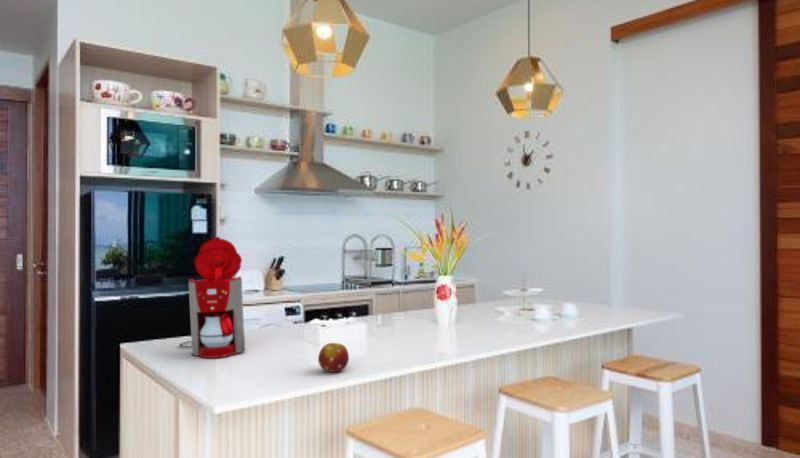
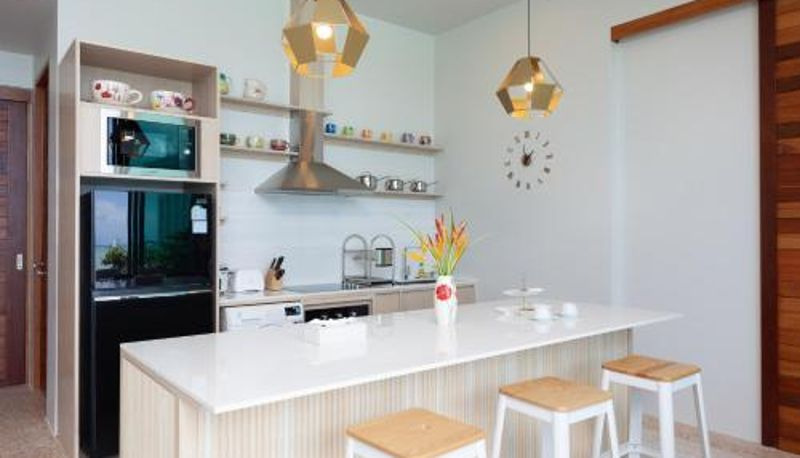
- fruit [317,342,350,373]
- coffee maker [178,236,247,359]
